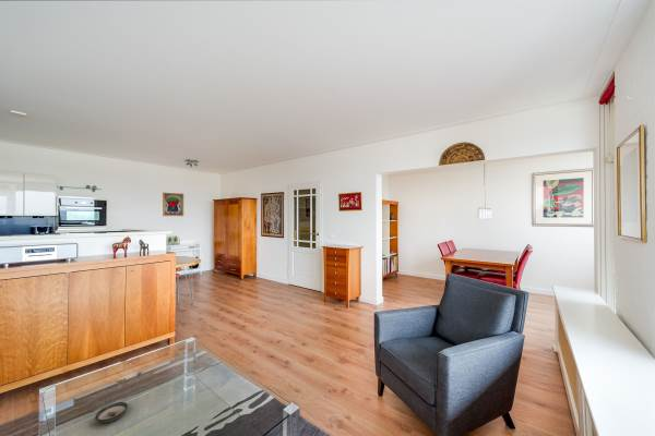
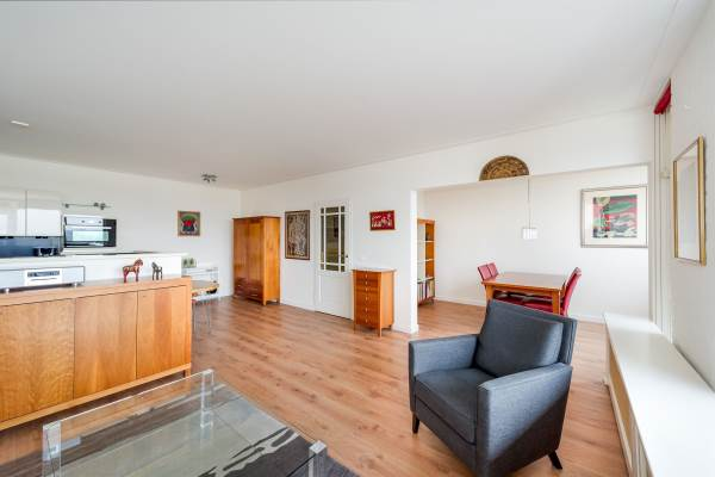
- saucer [94,401,129,423]
